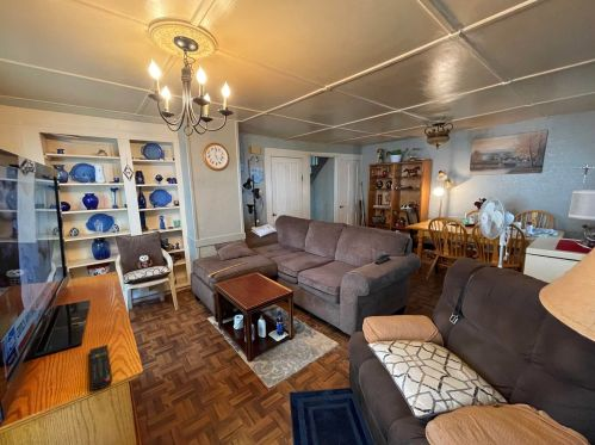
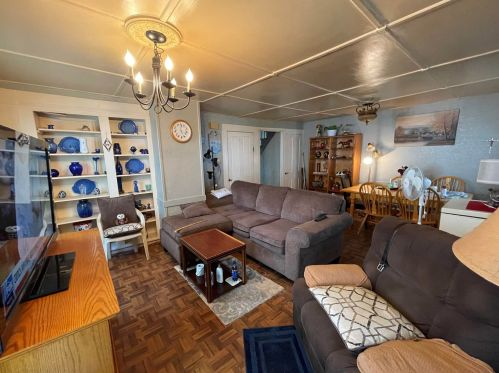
- remote control [88,344,113,391]
